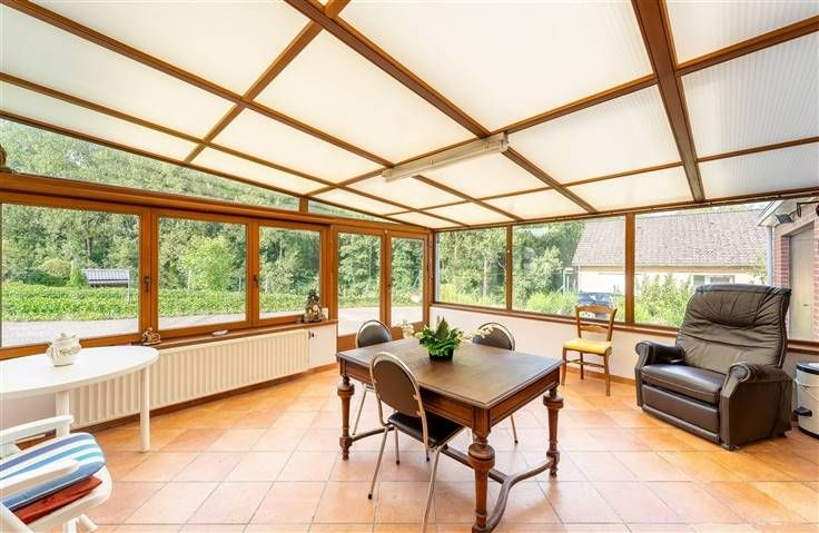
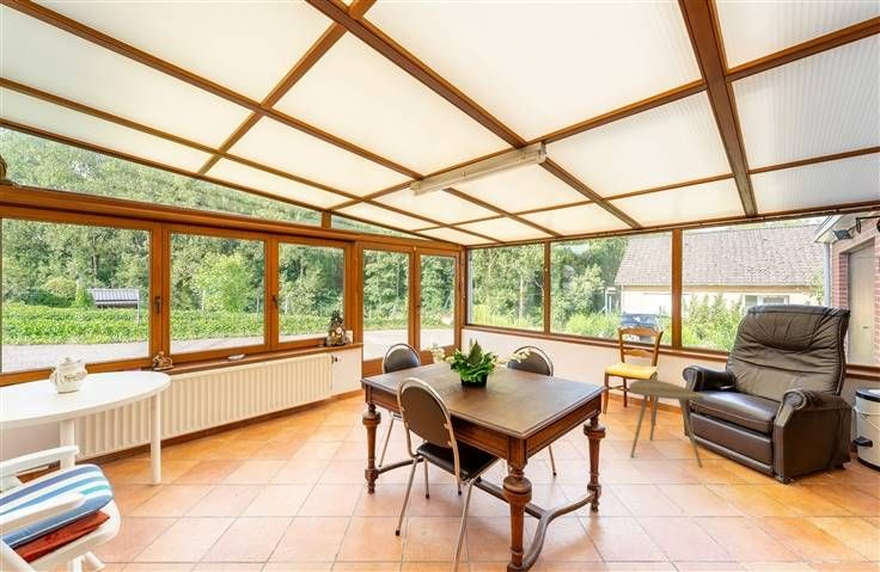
+ side table [628,377,704,468]
